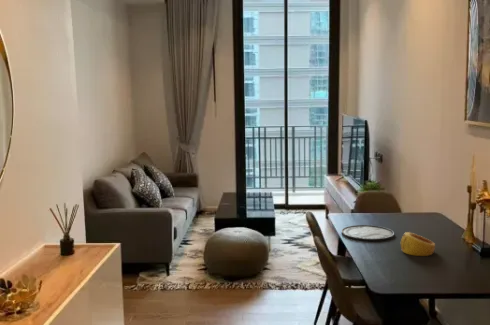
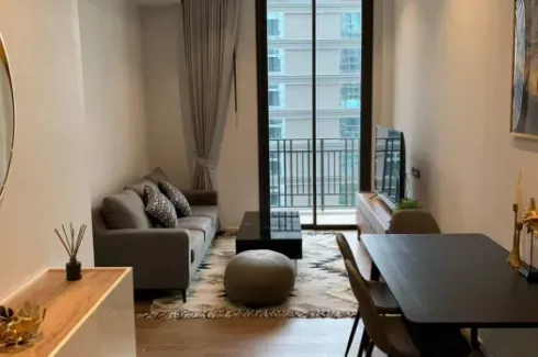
- ring [400,231,436,257]
- plate [341,224,395,242]
